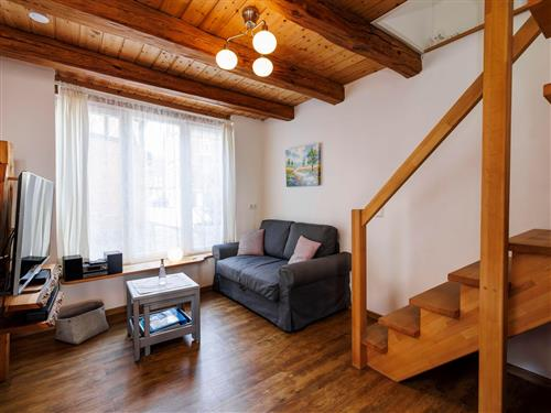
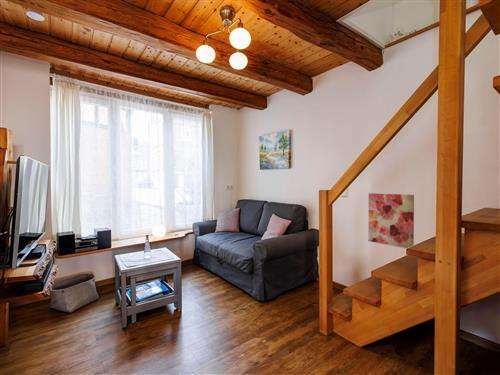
+ wall art [368,192,415,249]
